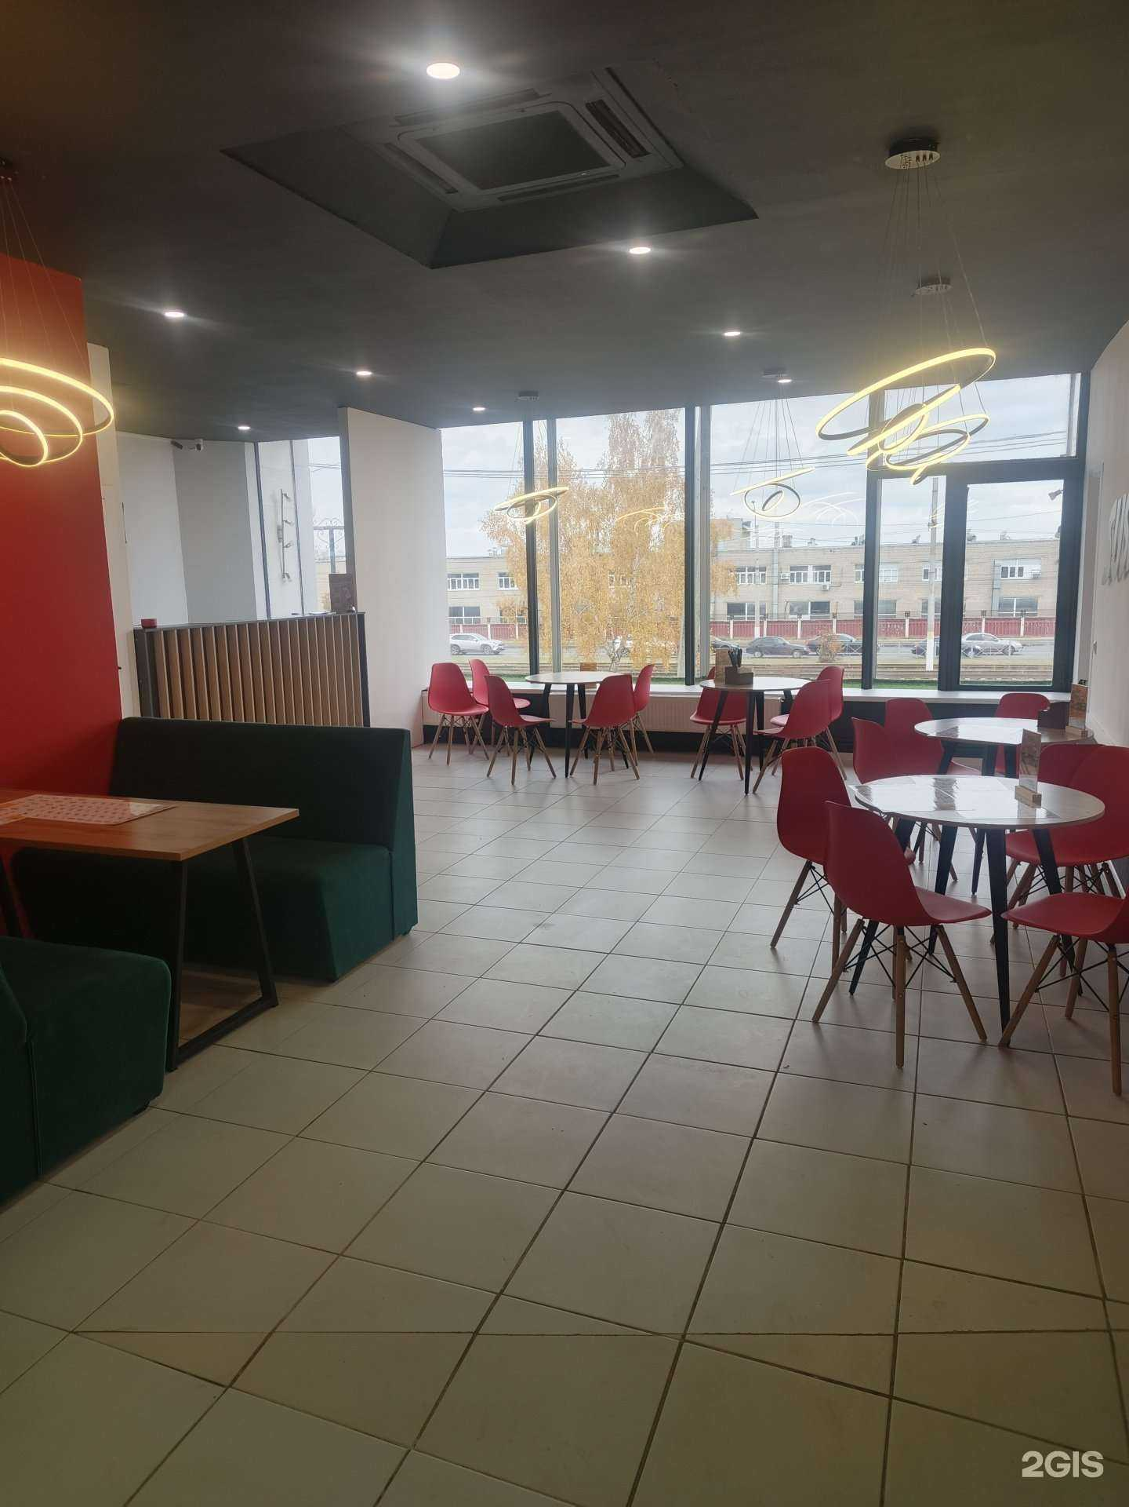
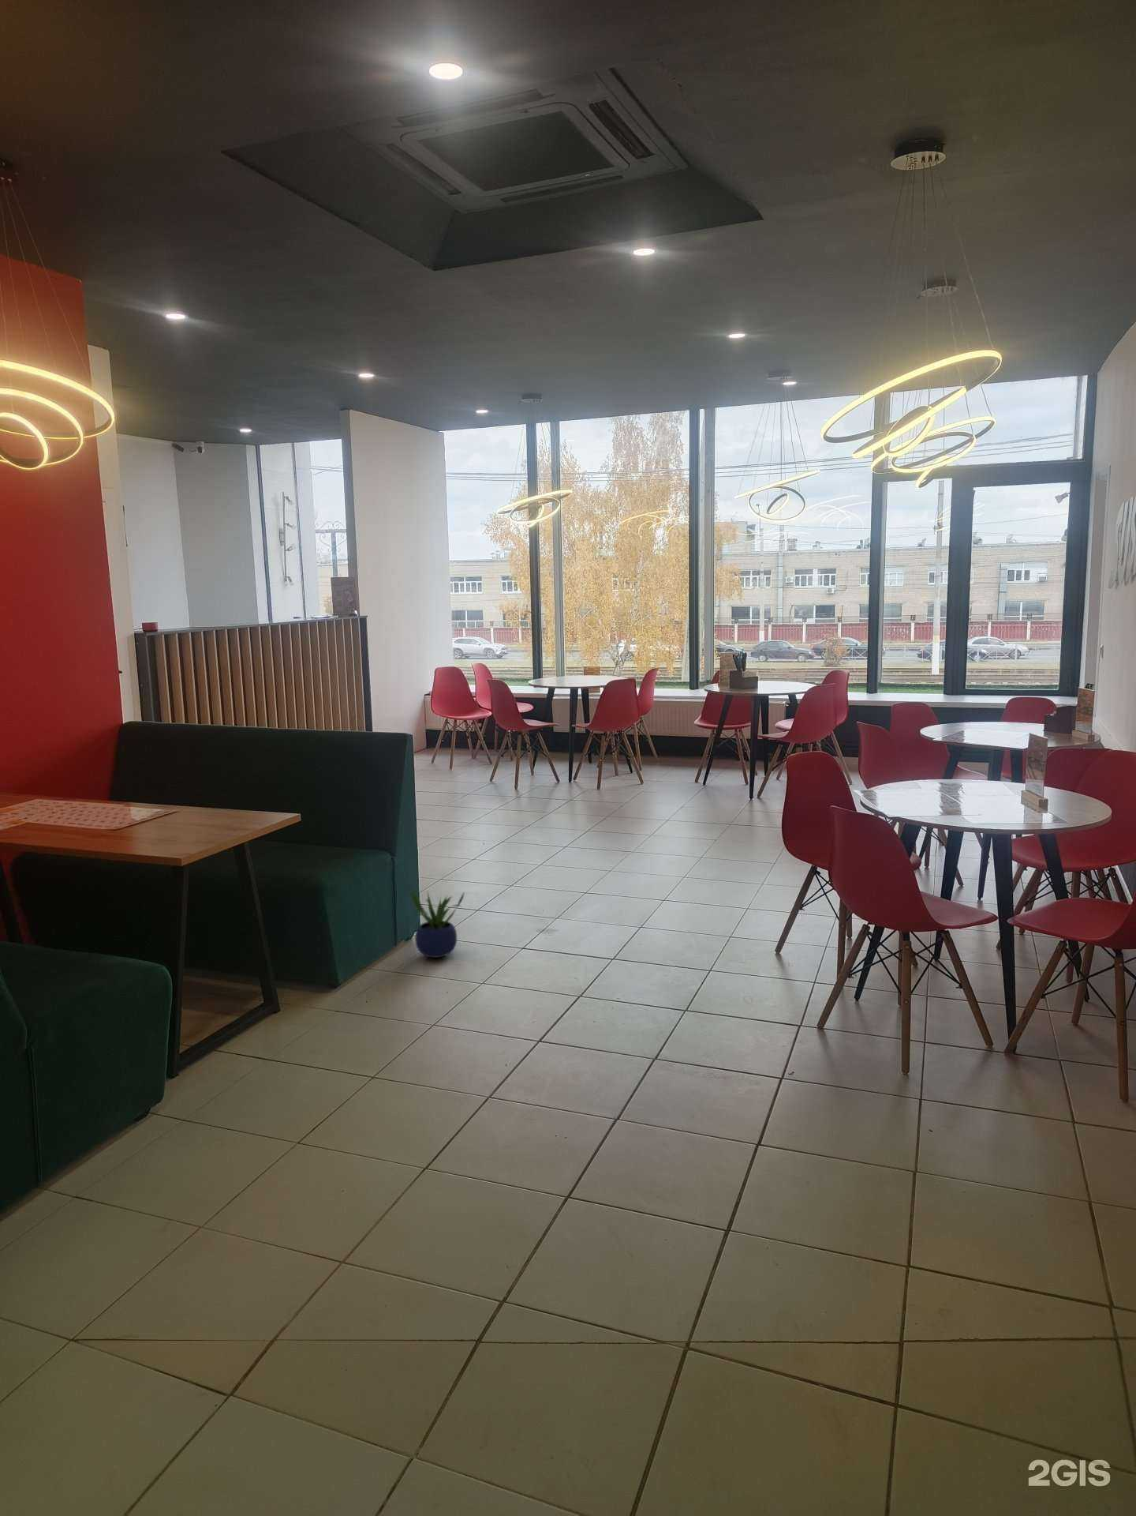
+ potted plant [407,888,465,959]
